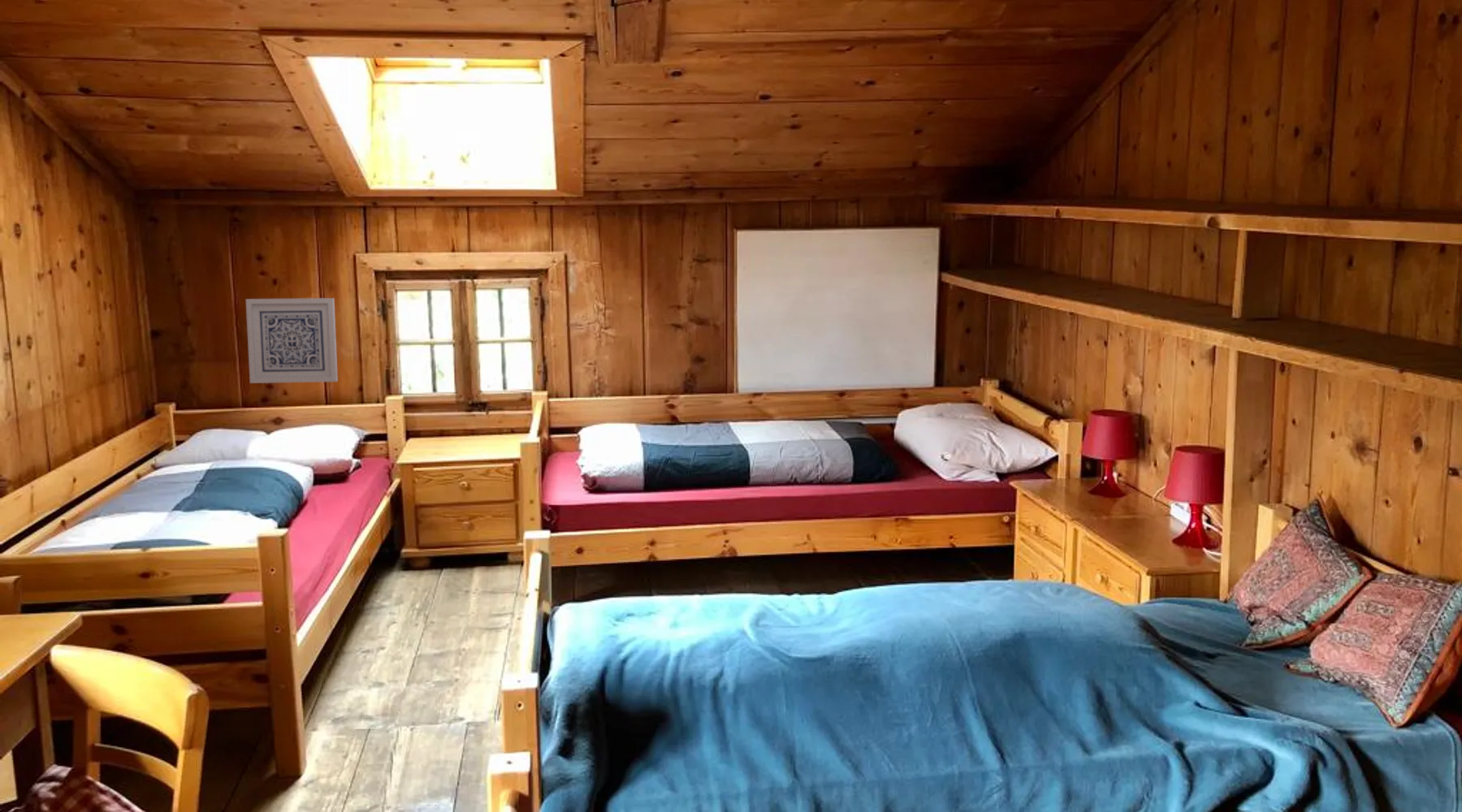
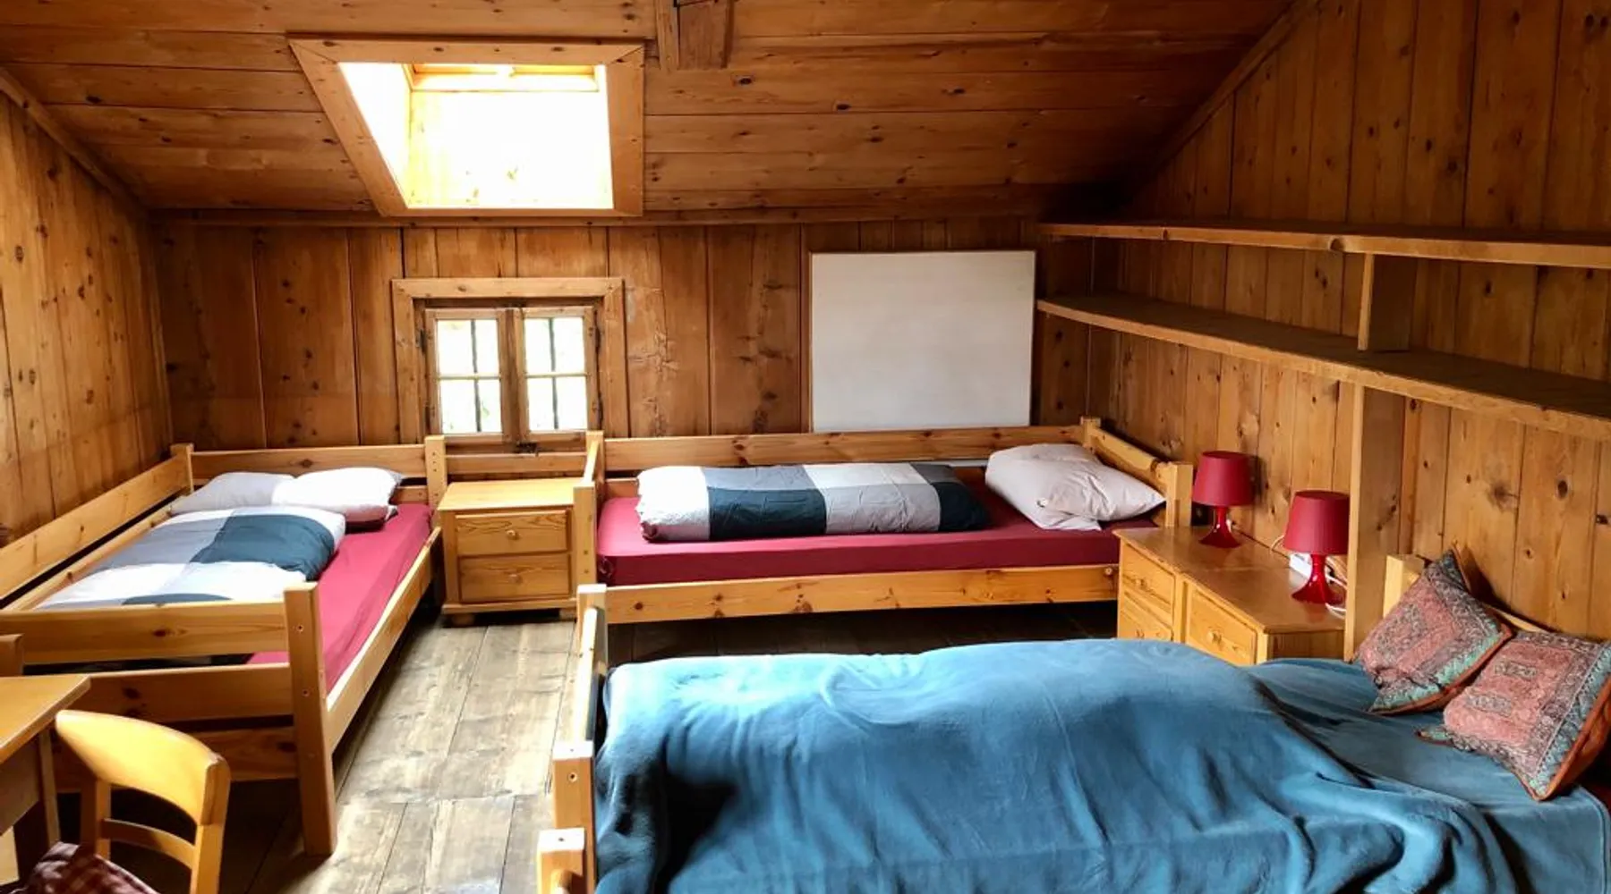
- wall art [245,297,339,384]
